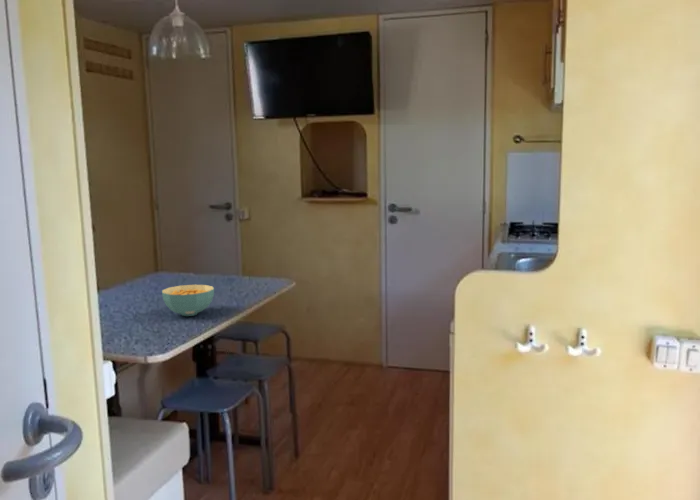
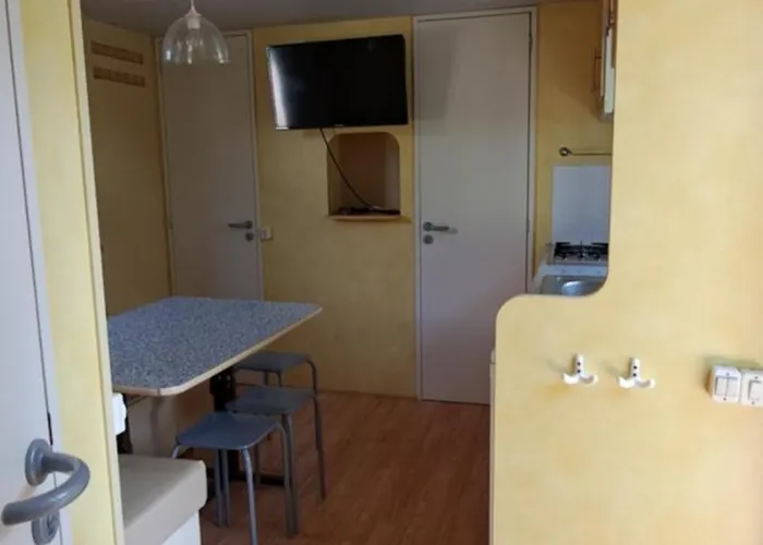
- cereal bowl [161,284,215,317]
